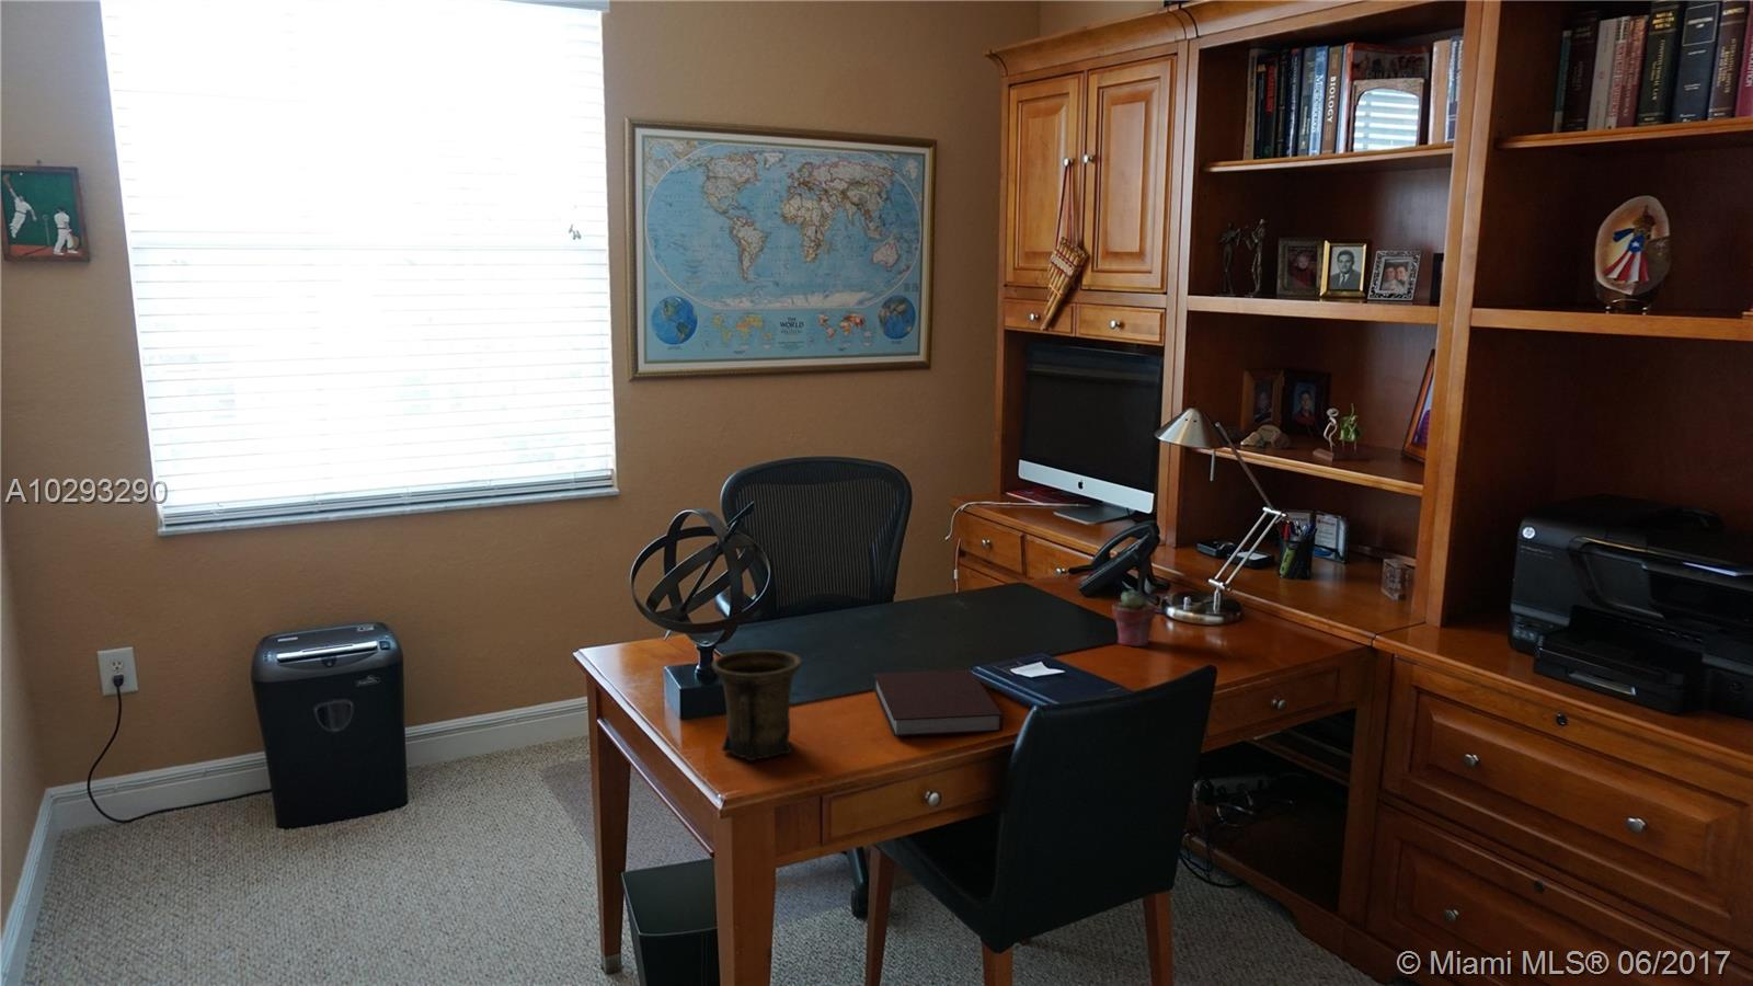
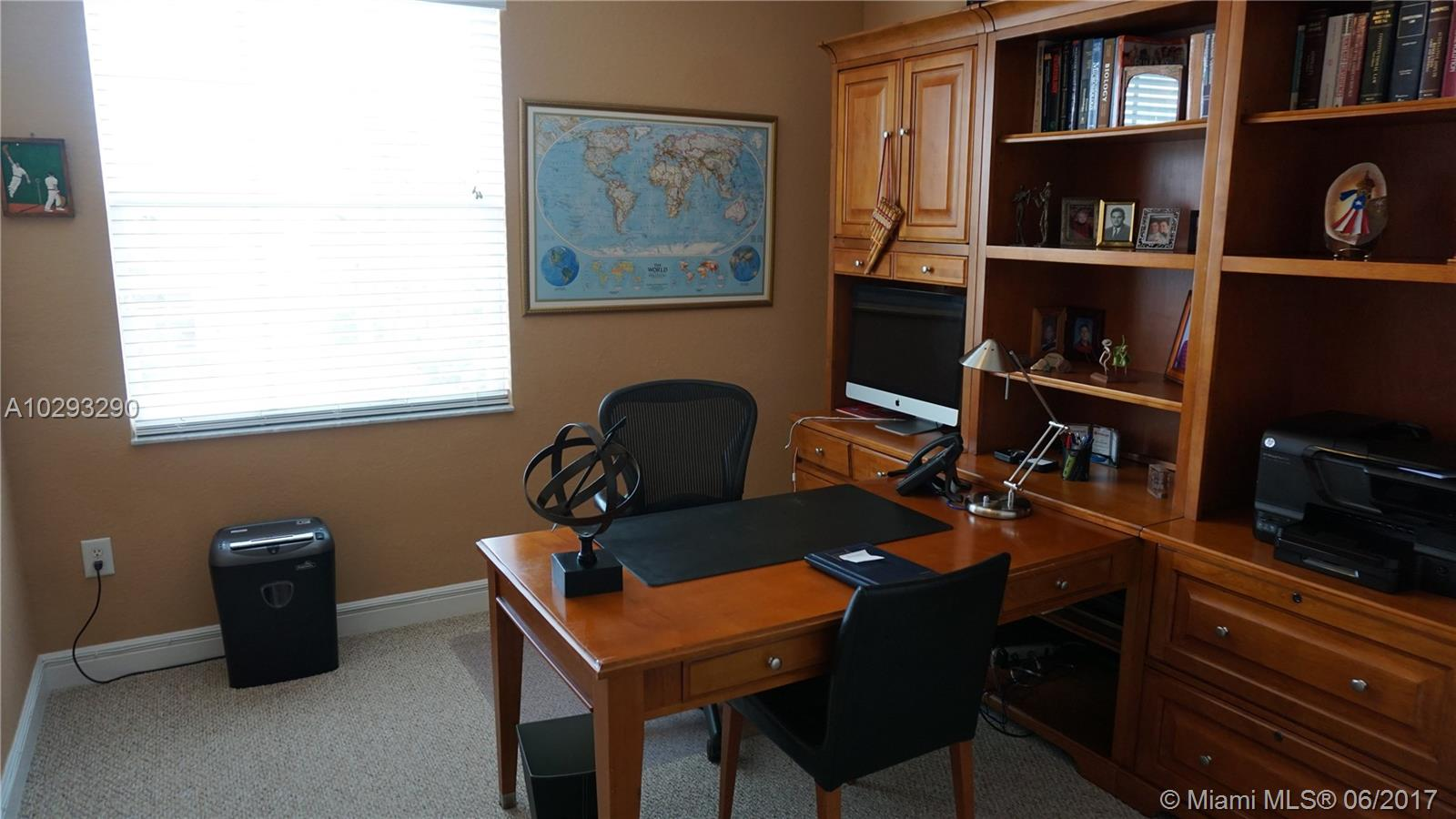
- mug [712,649,803,761]
- notebook [872,669,1004,737]
- potted succulent [1111,589,1157,649]
